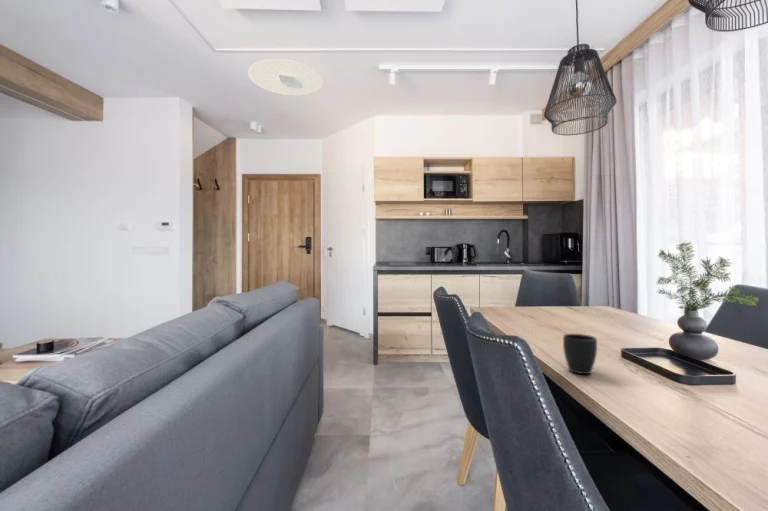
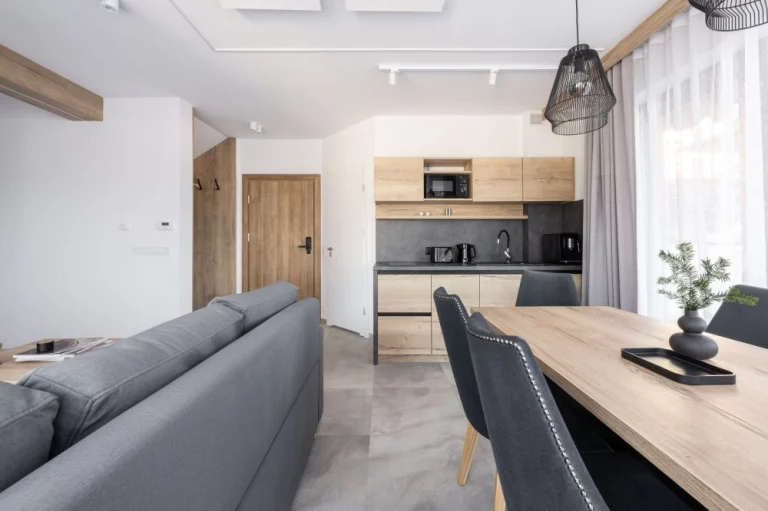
- mug [562,333,598,375]
- ceiling light [247,58,324,97]
